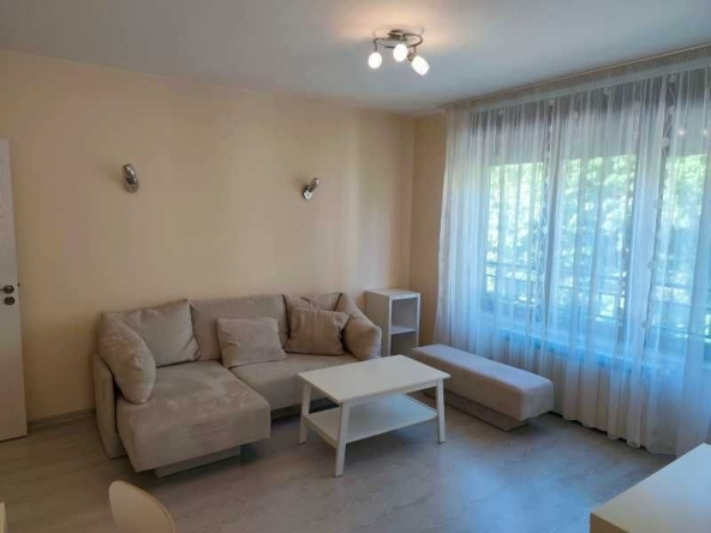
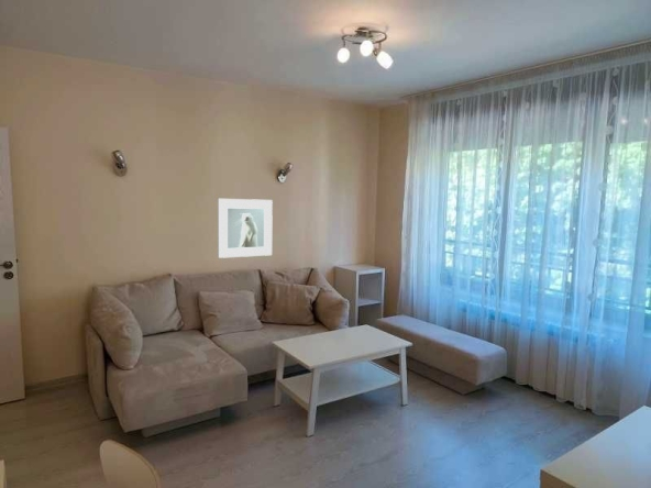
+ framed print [217,198,274,259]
